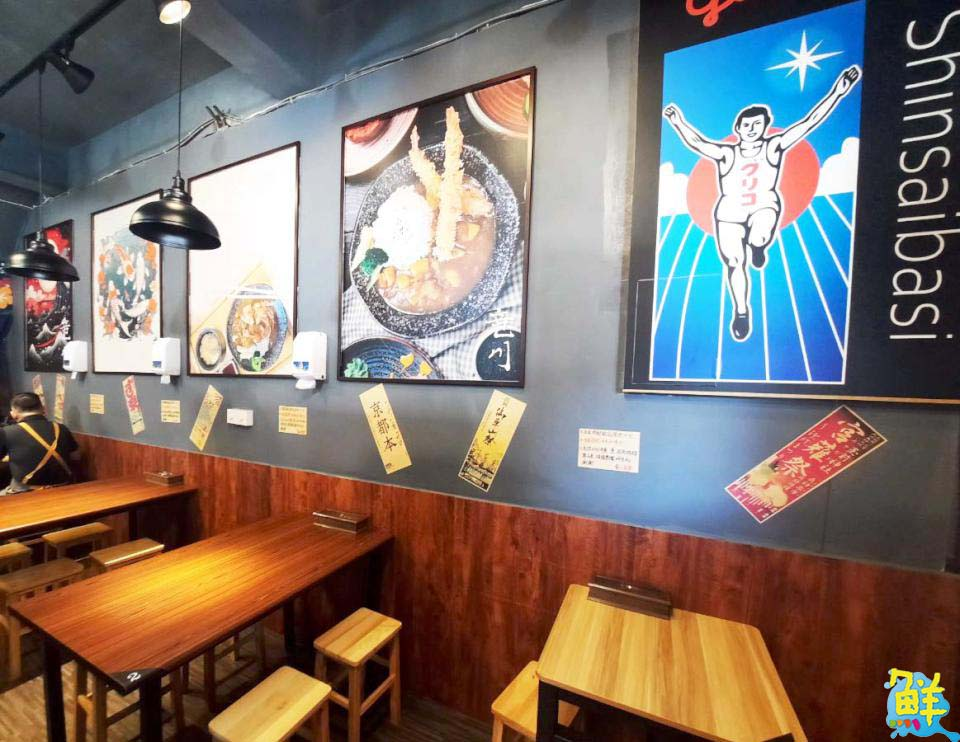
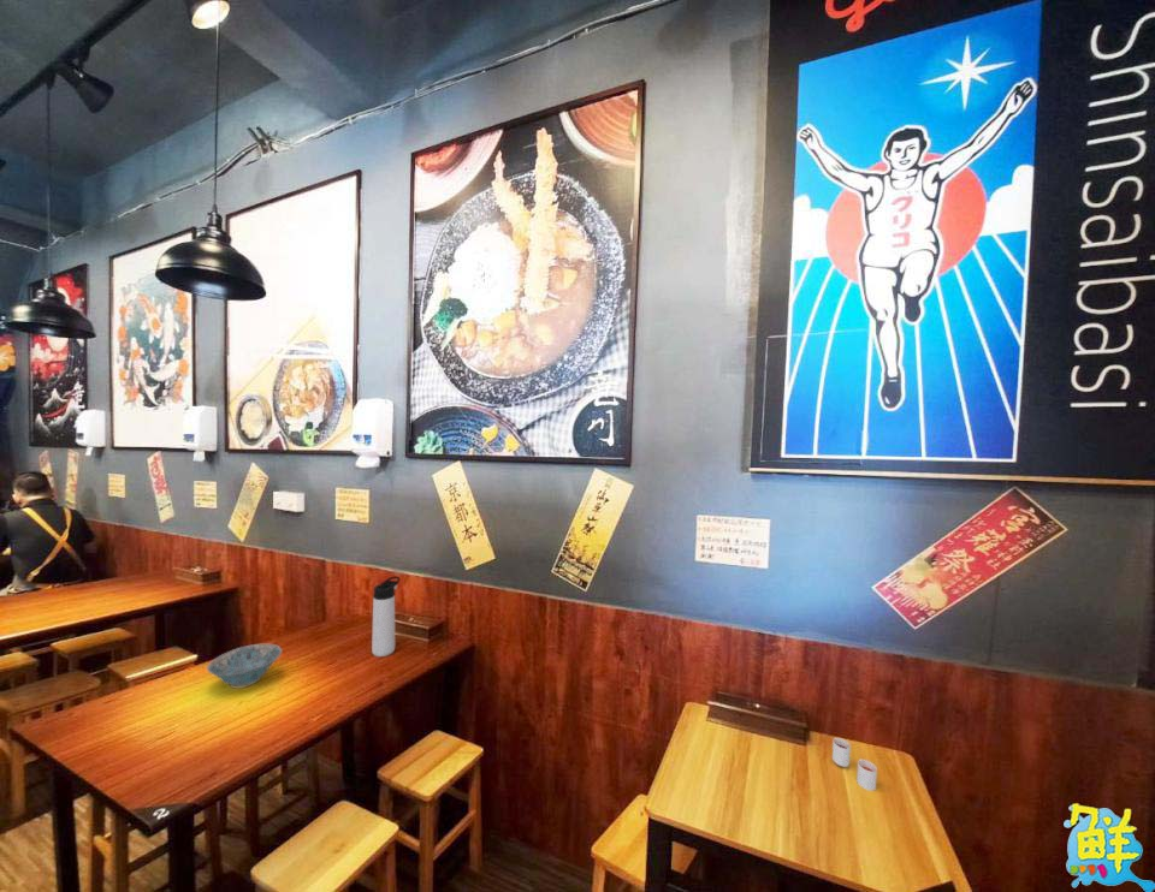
+ thermos bottle [371,575,401,658]
+ ceramic bowl [206,643,283,689]
+ drinking glass [831,737,878,792]
